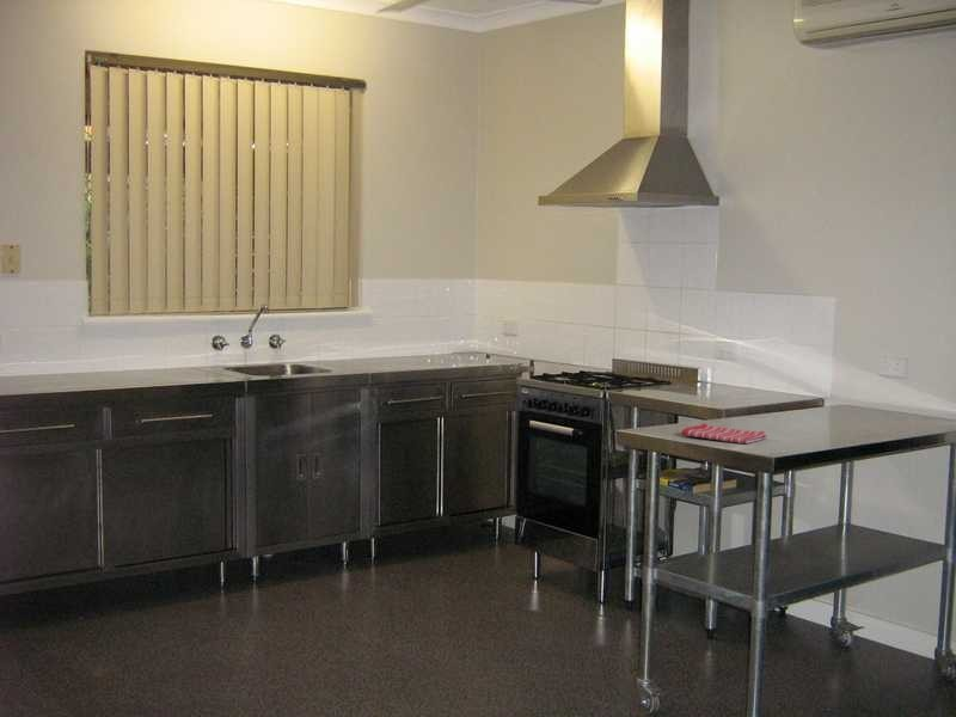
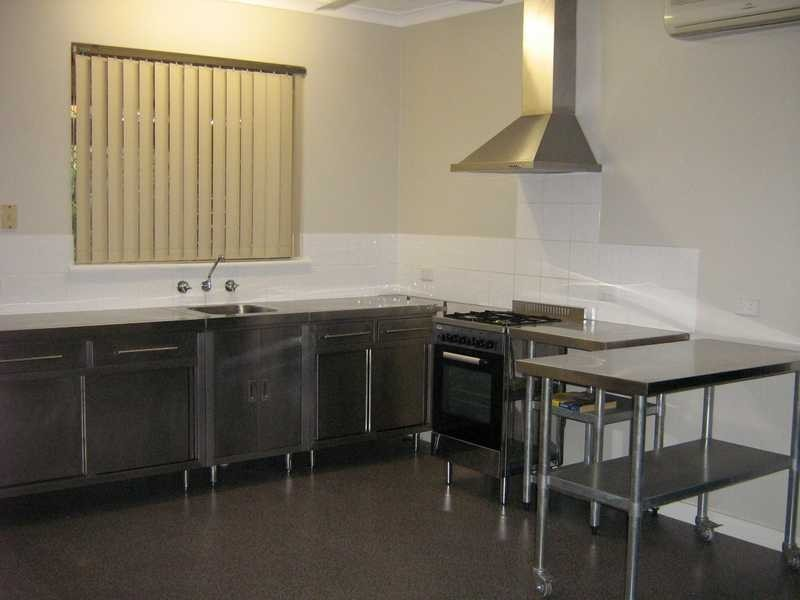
- dish towel [680,422,768,445]
